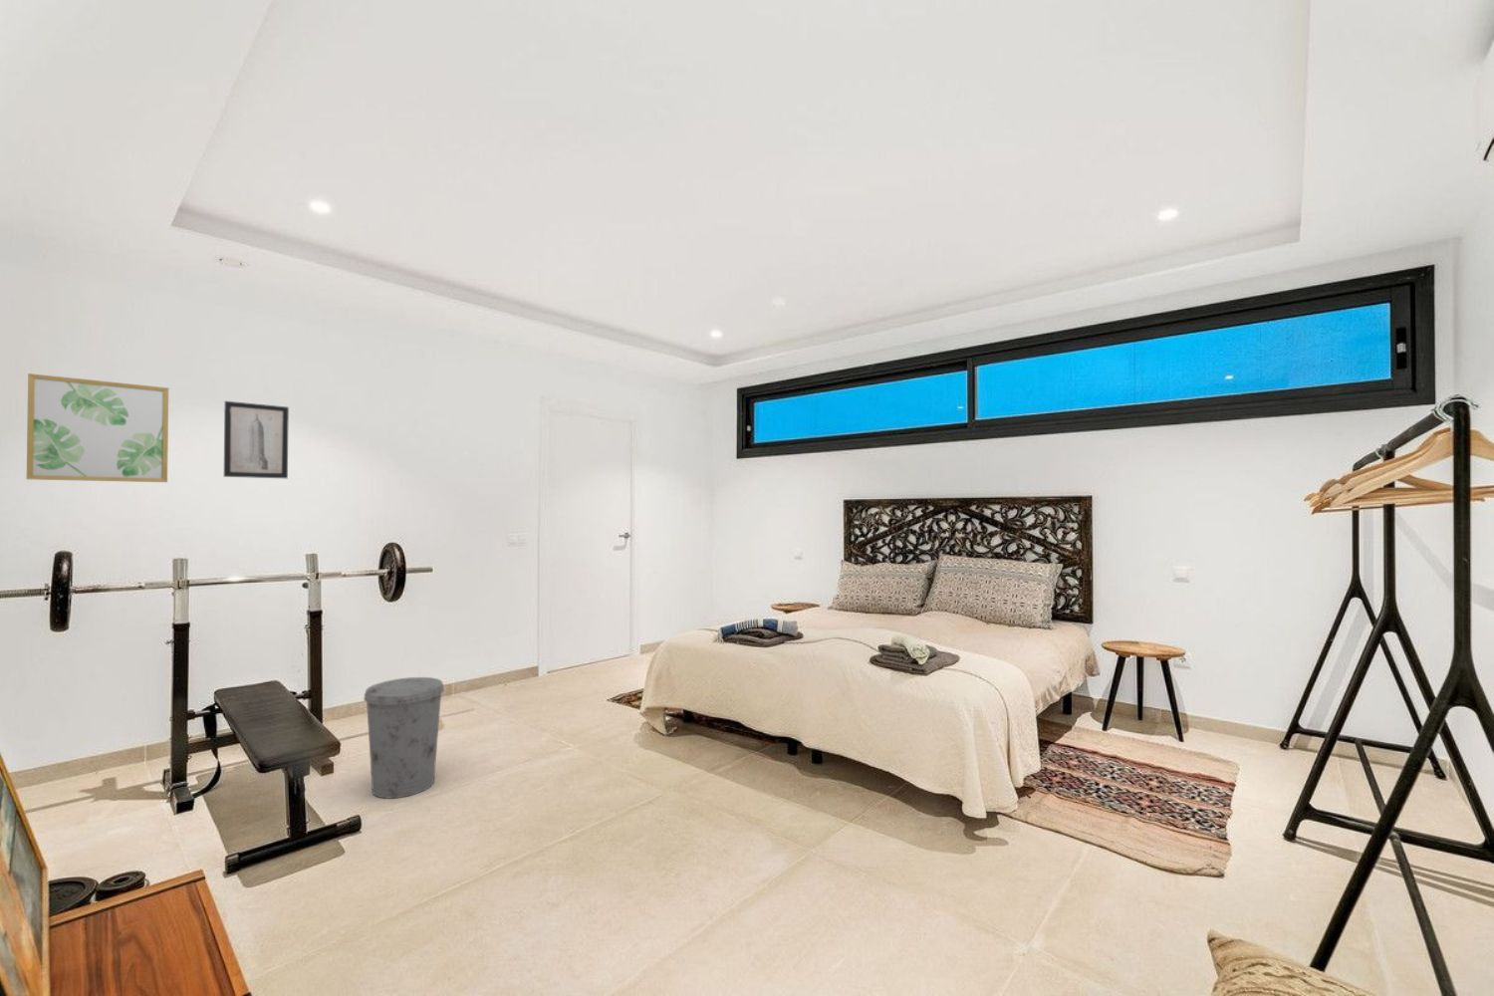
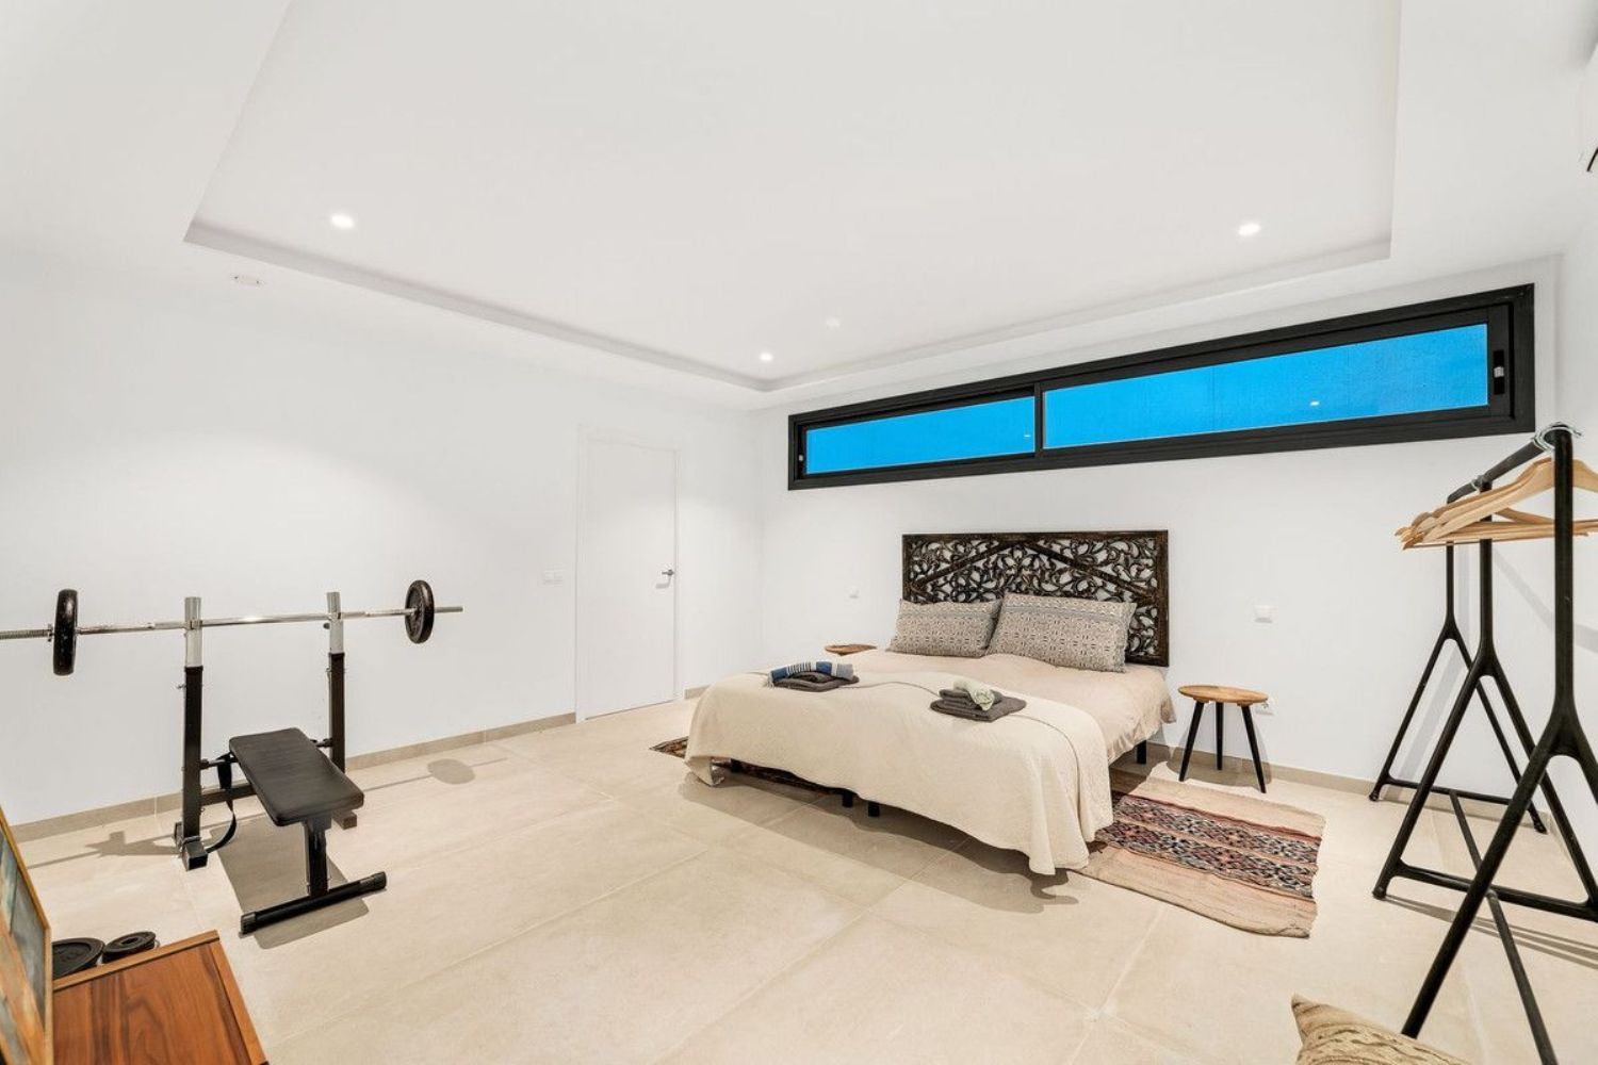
- wall art [26,372,169,484]
- wall art [223,400,290,479]
- trash can [362,676,446,799]
